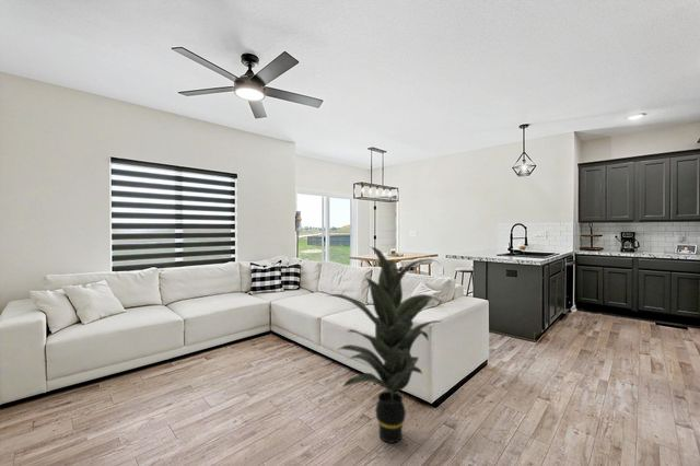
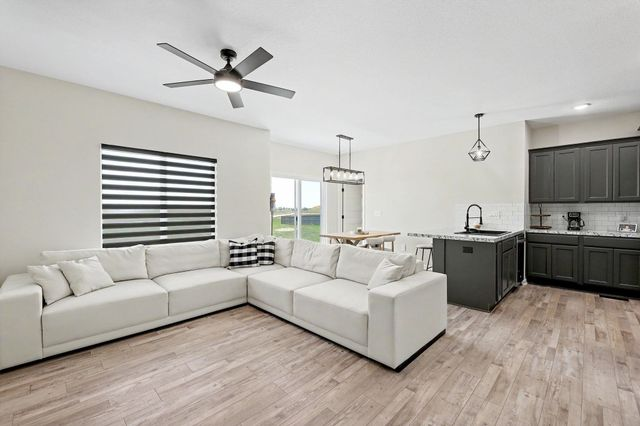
- indoor plant [326,246,443,444]
